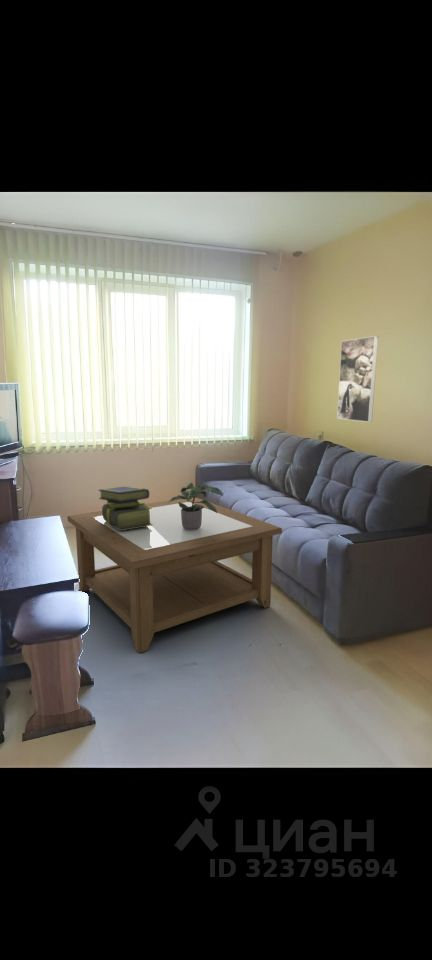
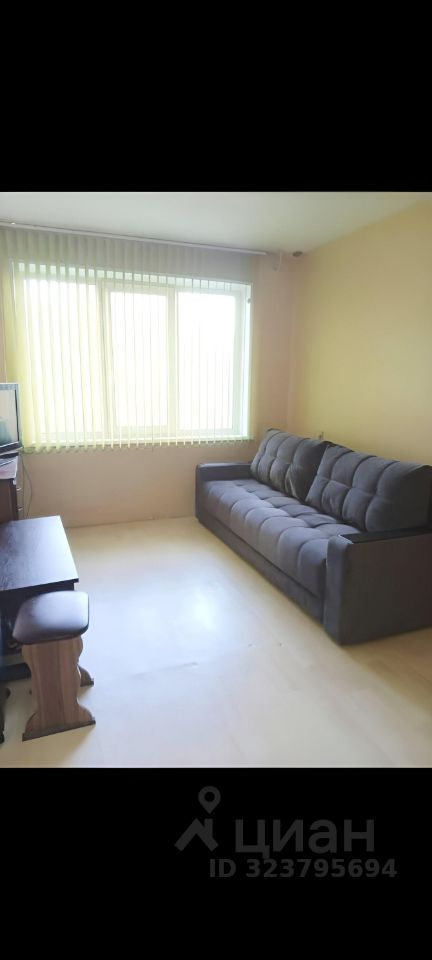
- stack of books [97,485,152,530]
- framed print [336,335,379,423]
- coffee table [66,497,283,654]
- potted plant [168,482,224,530]
